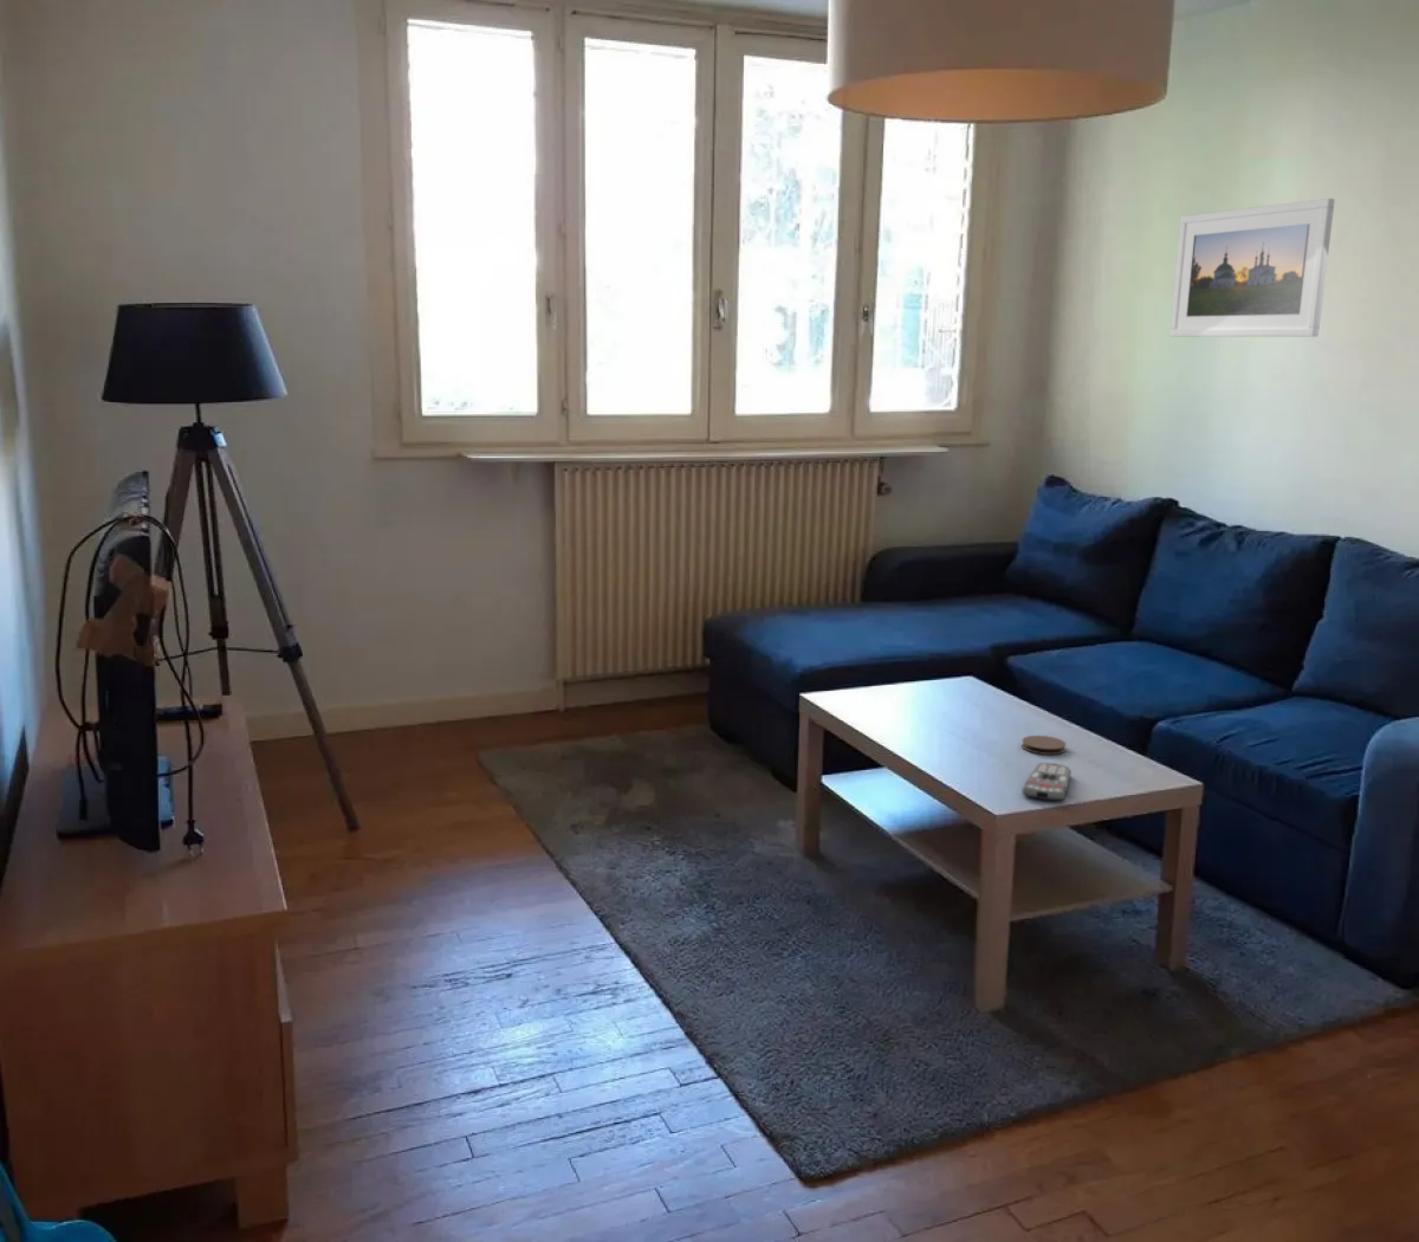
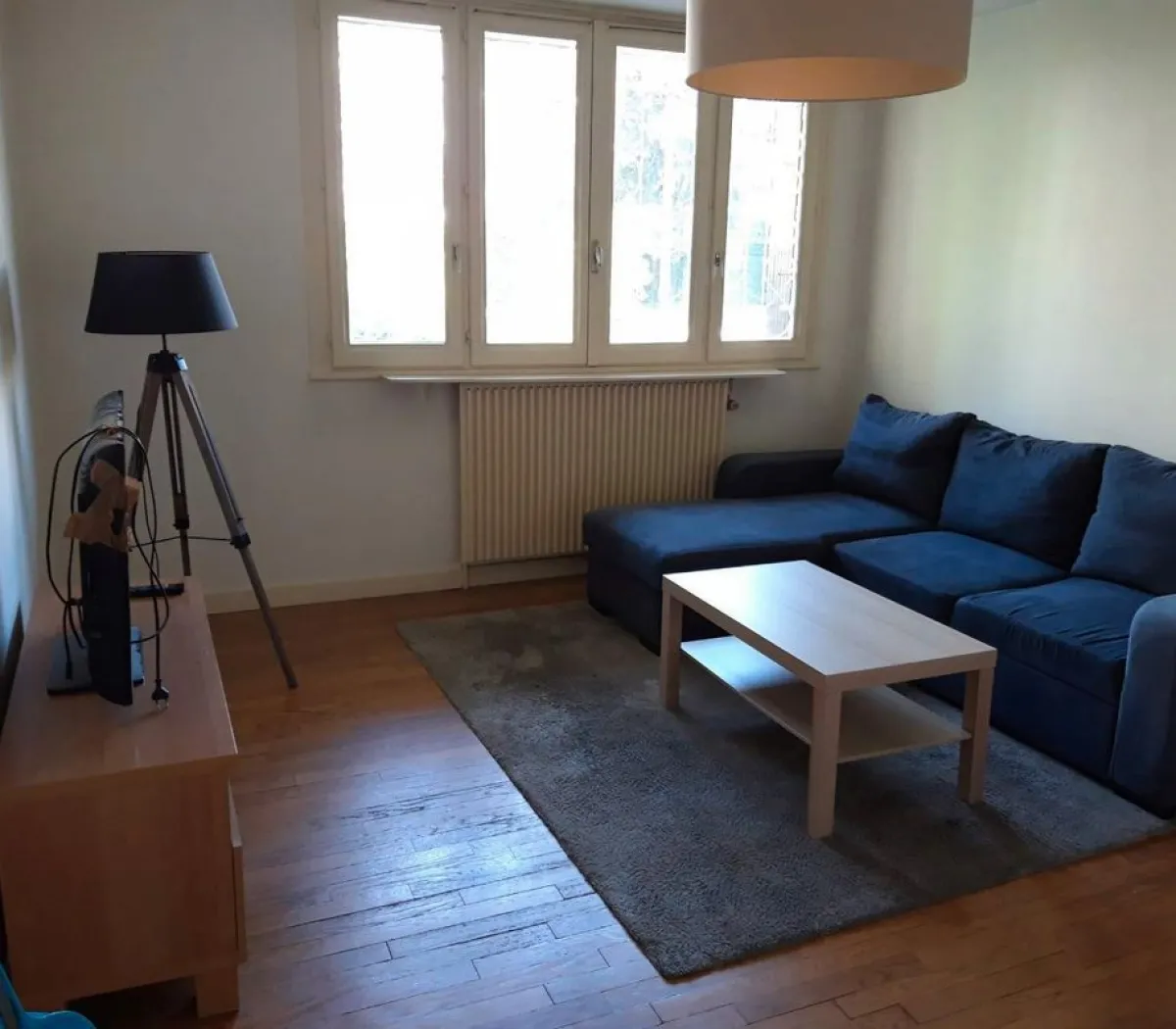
- remote control [1022,762,1073,801]
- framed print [1168,198,1336,338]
- coaster [1021,735,1067,756]
